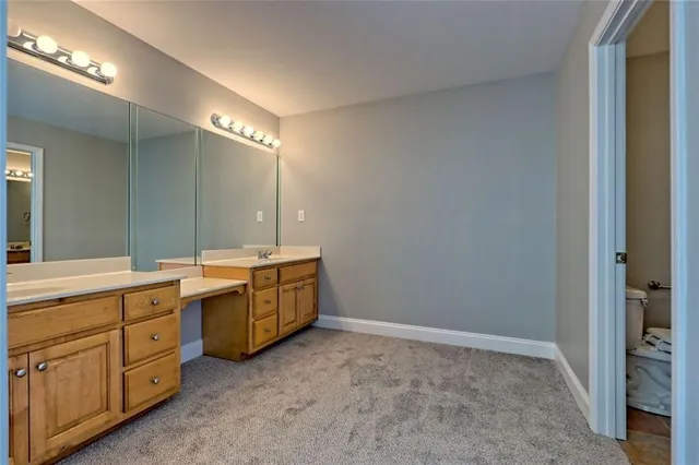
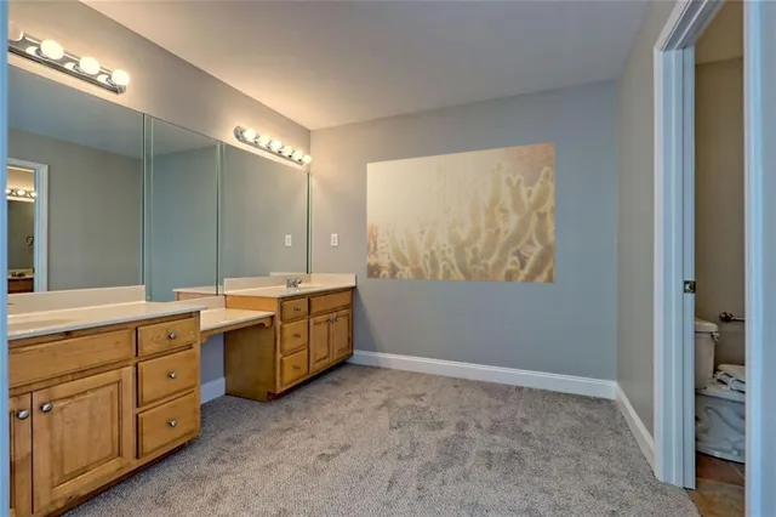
+ wall art [366,141,557,284]
